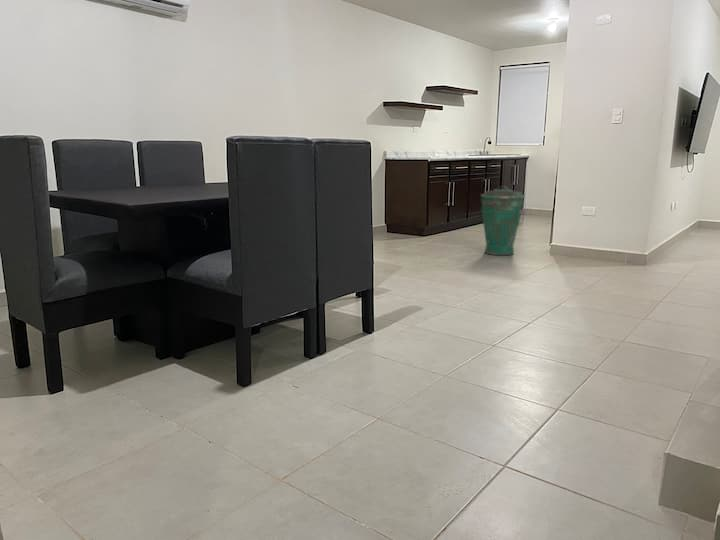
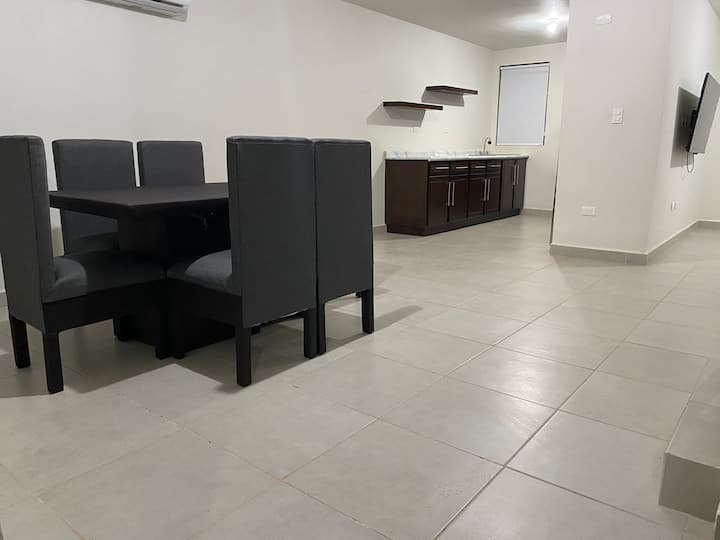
- trash can [479,185,526,256]
